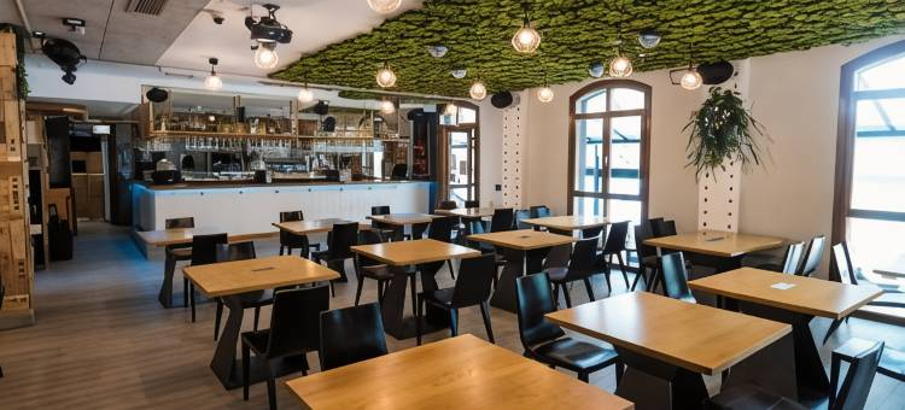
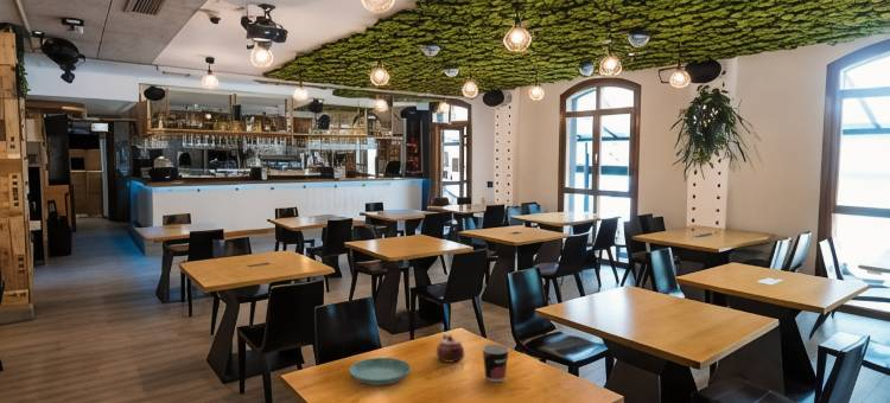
+ cup [481,343,510,383]
+ saucer [349,357,412,386]
+ teapot [436,333,465,364]
